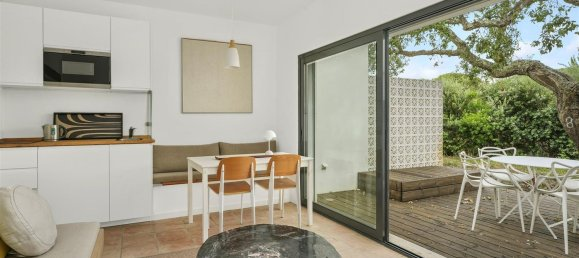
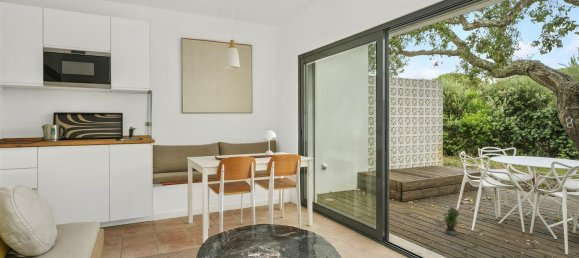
+ potted plant [440,206,461,236]
